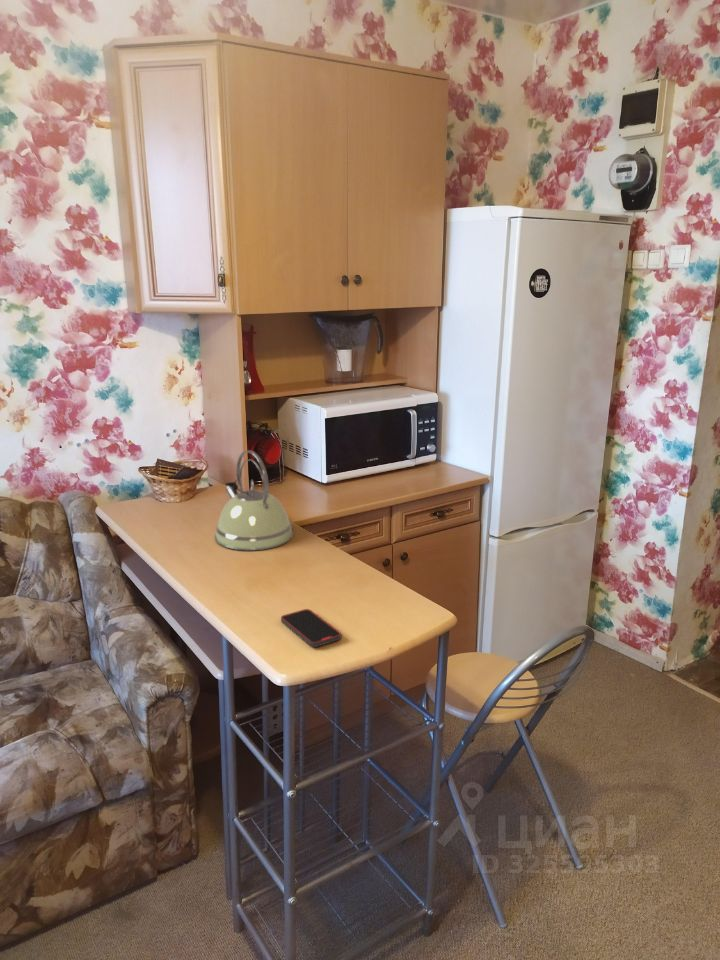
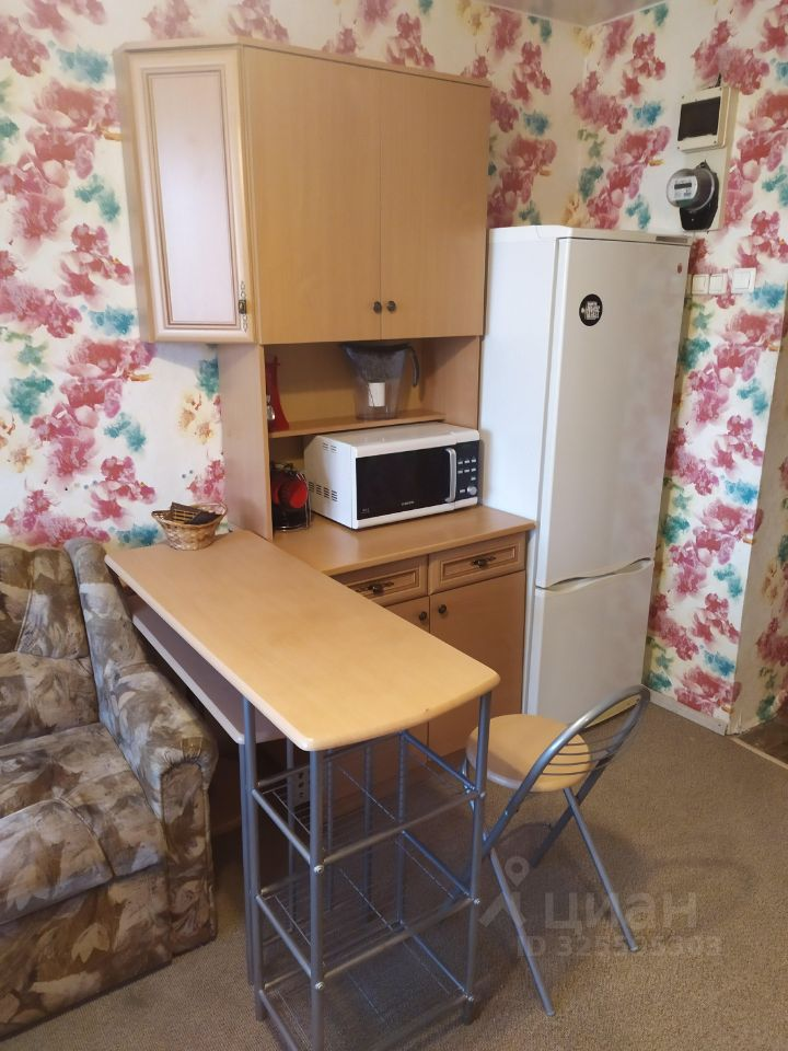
- kettle [214,449,294,551]
- smartphone [280,608,342,648]
